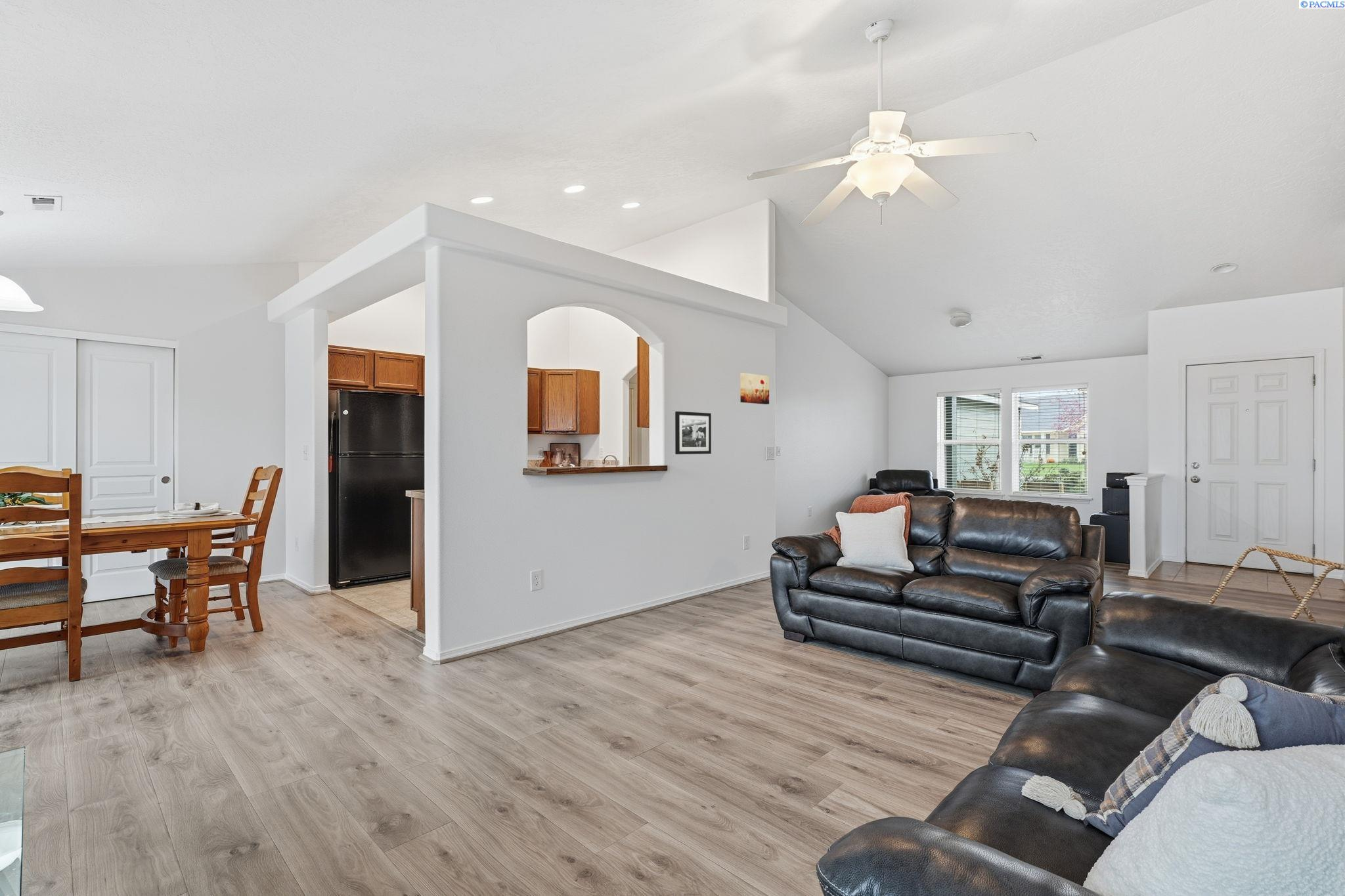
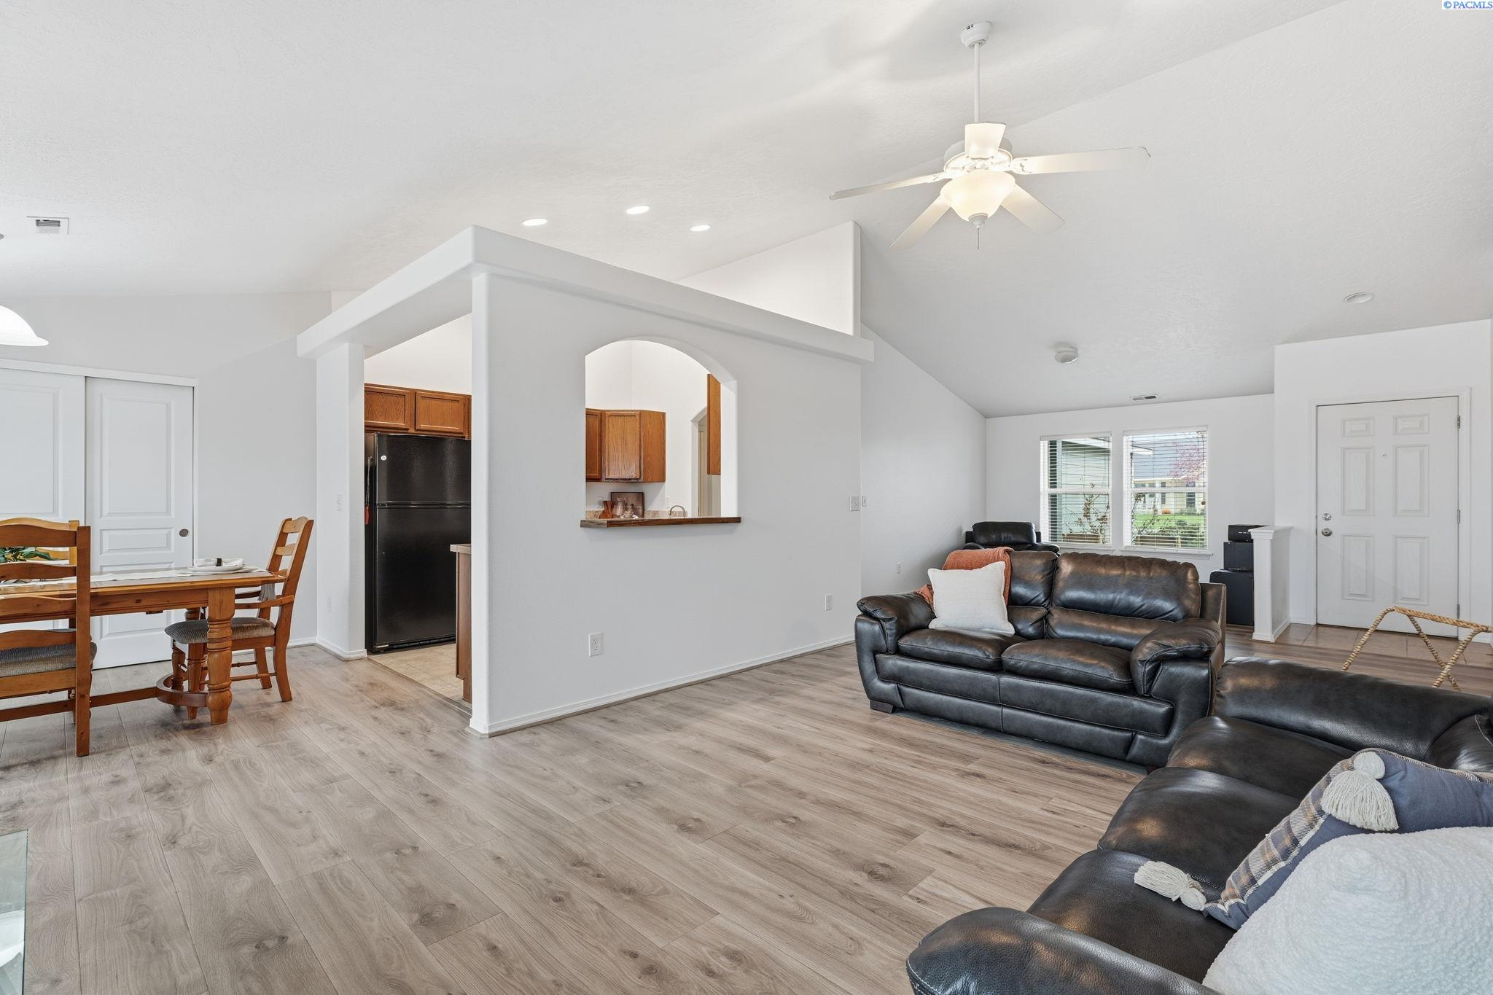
- wall art [739,372,770,405]
- picture frame [674,411,712,455]
